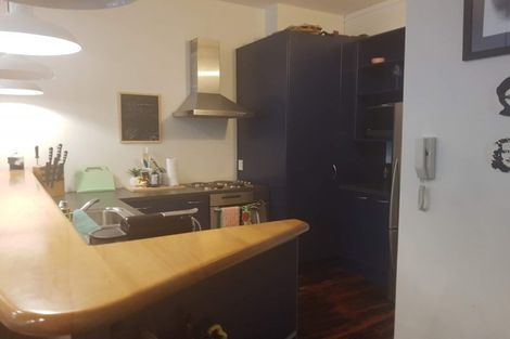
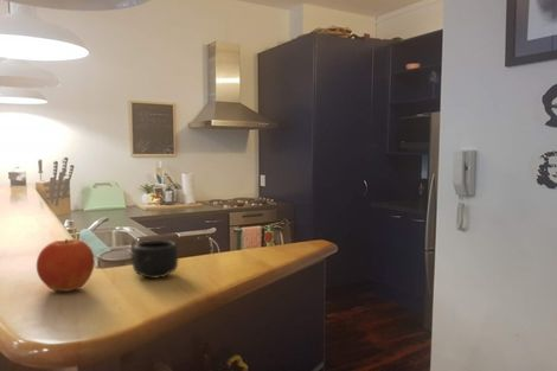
+ fruit [36,238,96,293]
+ mug [130,239,179,280]
